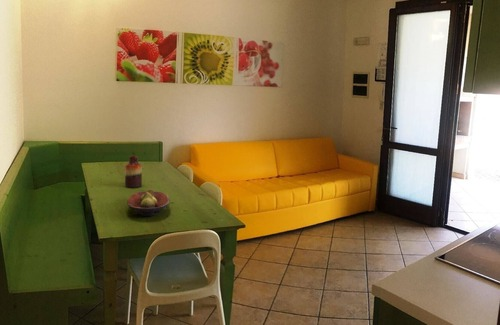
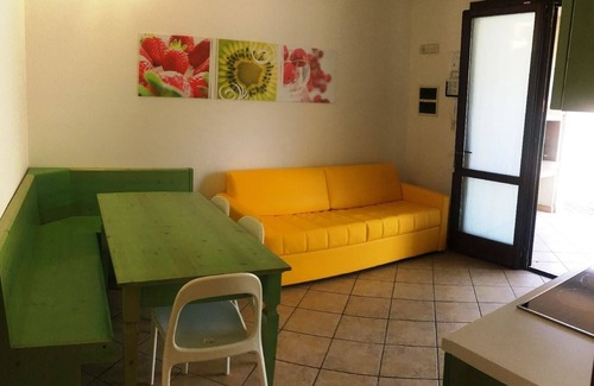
- vase [124,155,143,189]
- fruit bowl [126,188,171,217]
